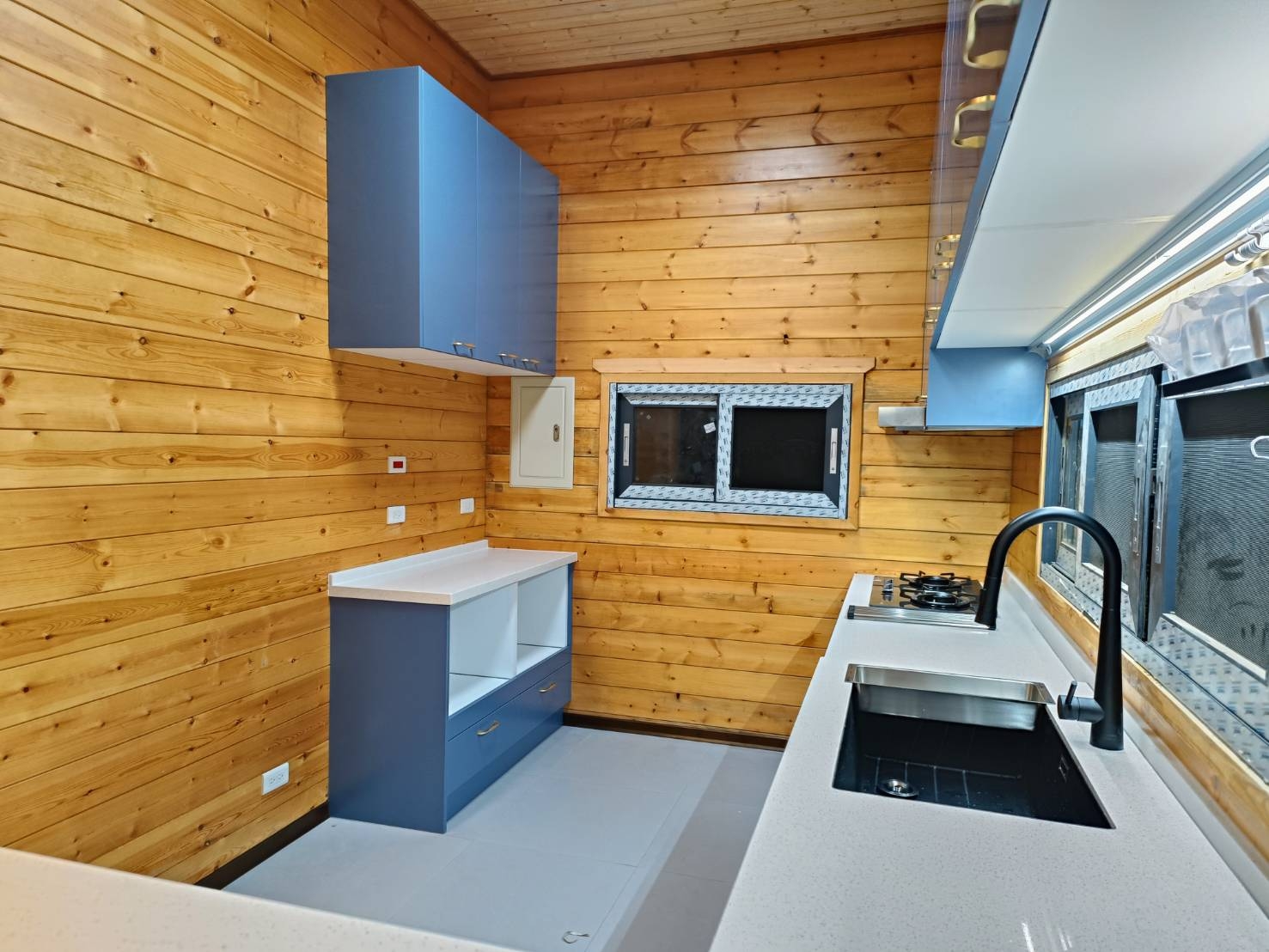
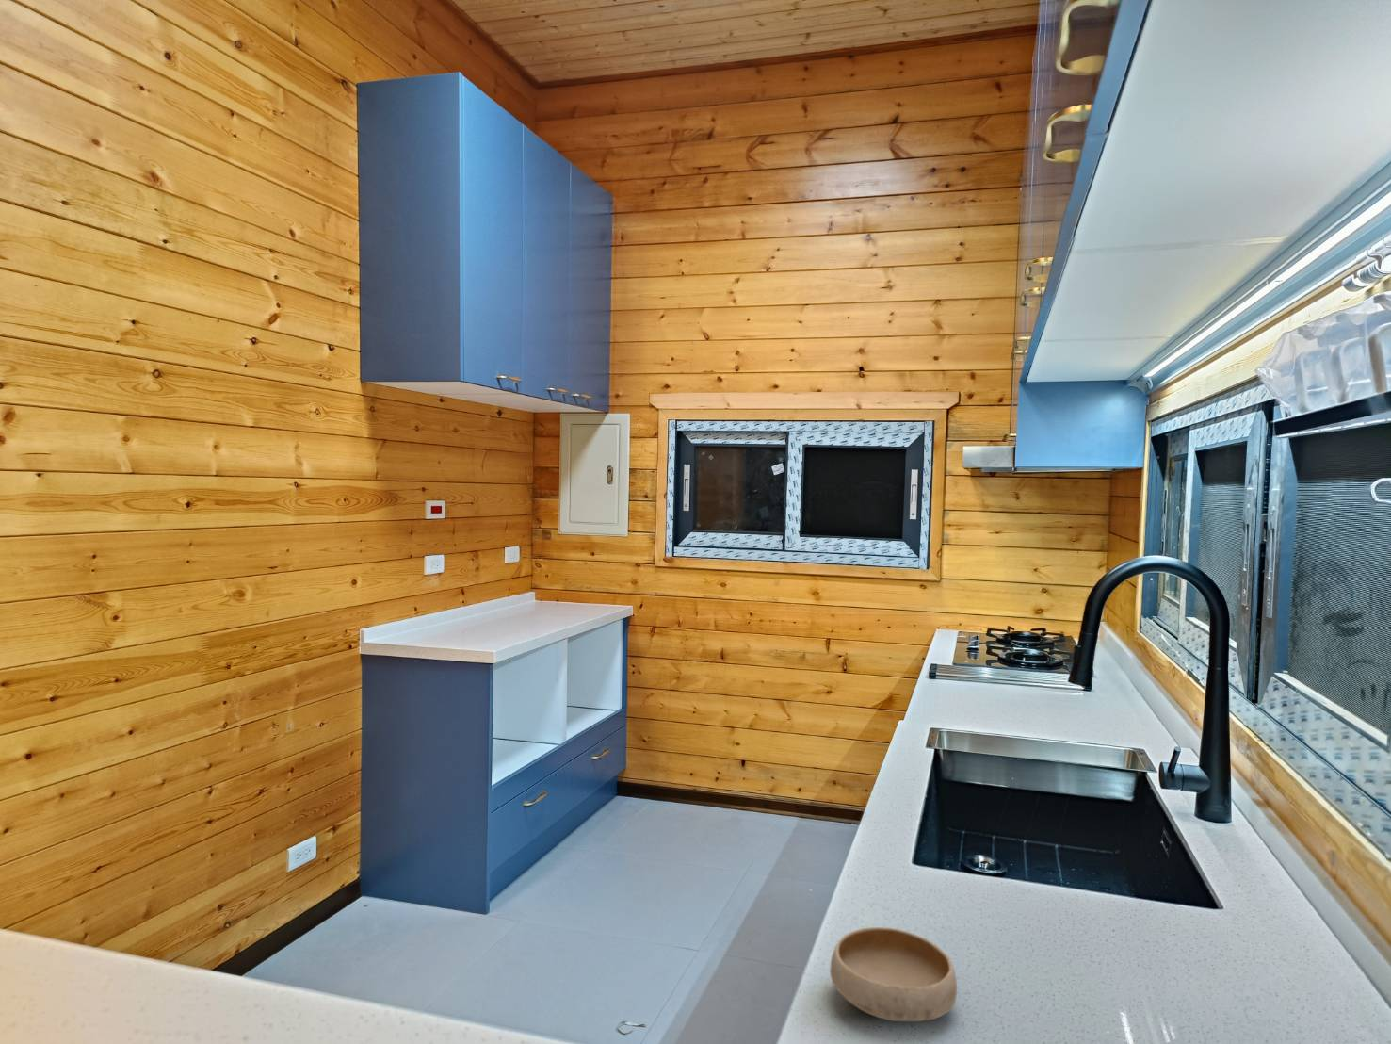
+ bowl [829,927,958,1022]
